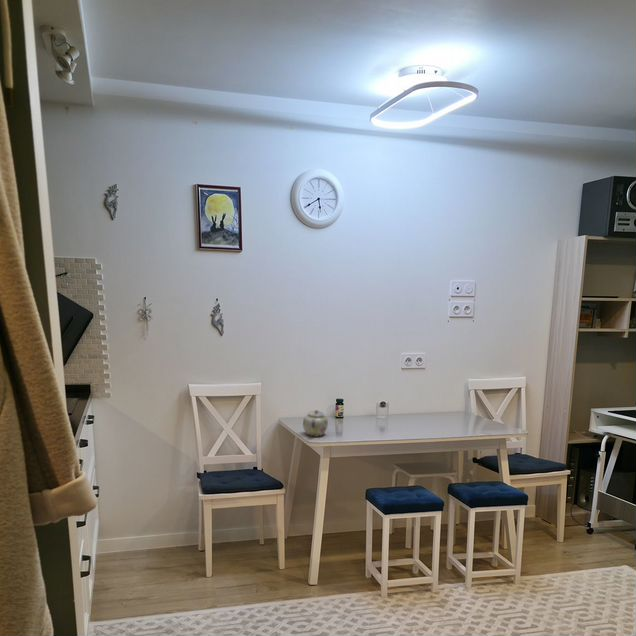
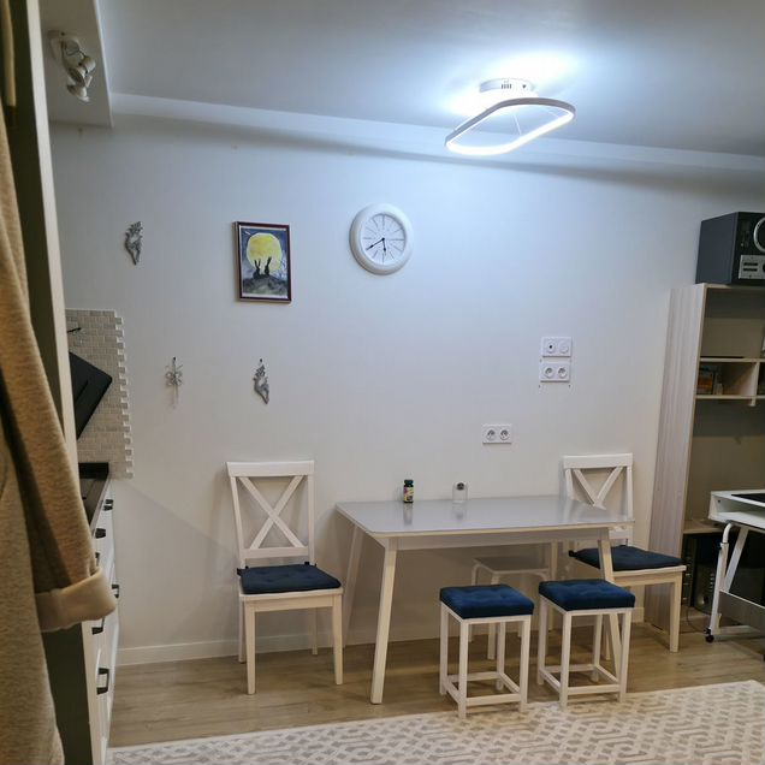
- teapot [302,409,329,438]
